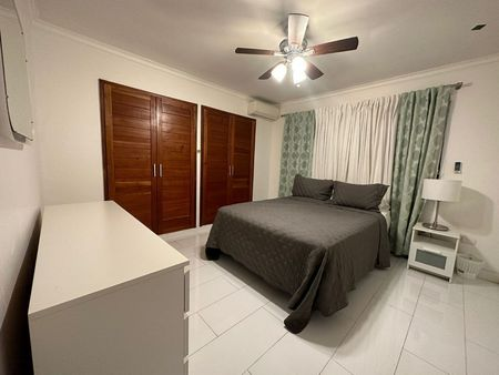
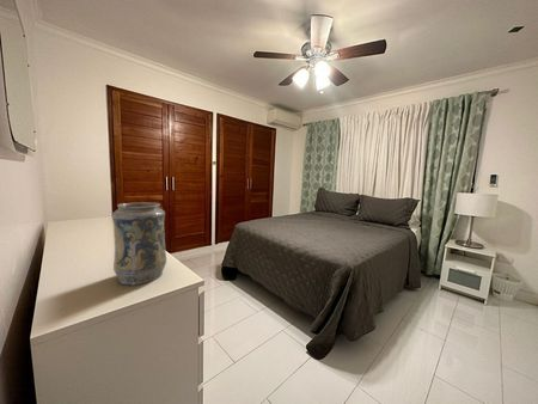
+ decorative vase [111,201,167,286]
